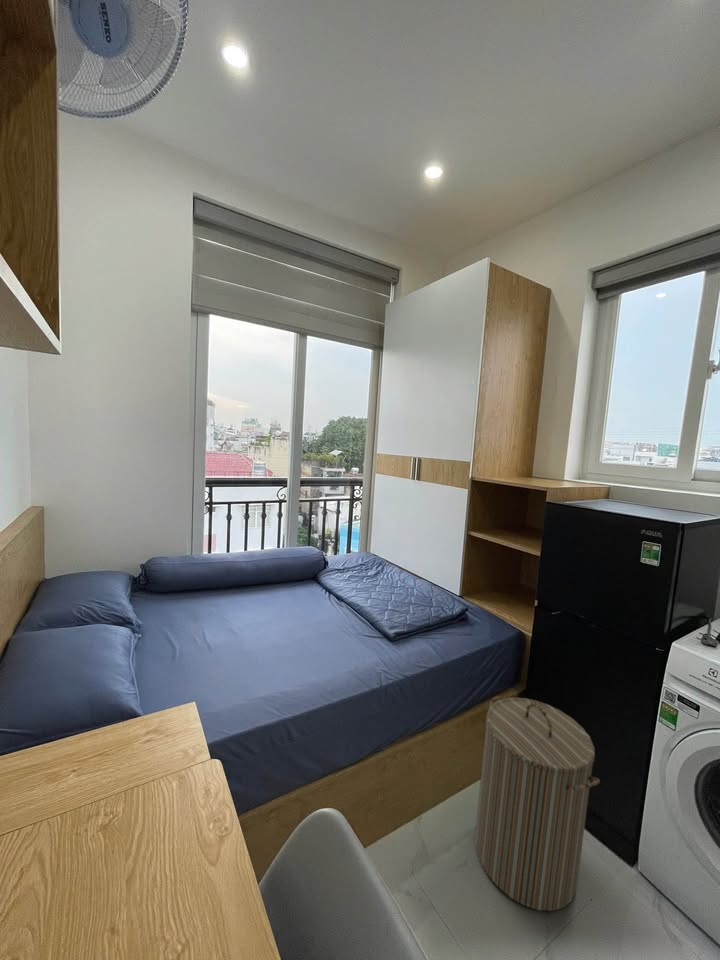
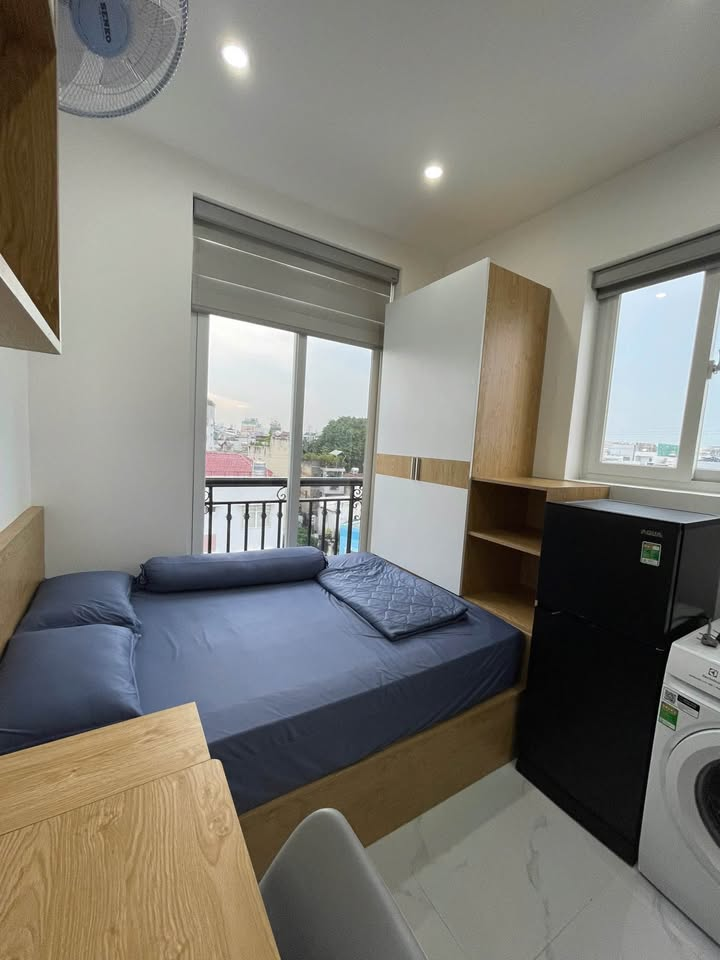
- laundry hamper [474,696,601,912]
